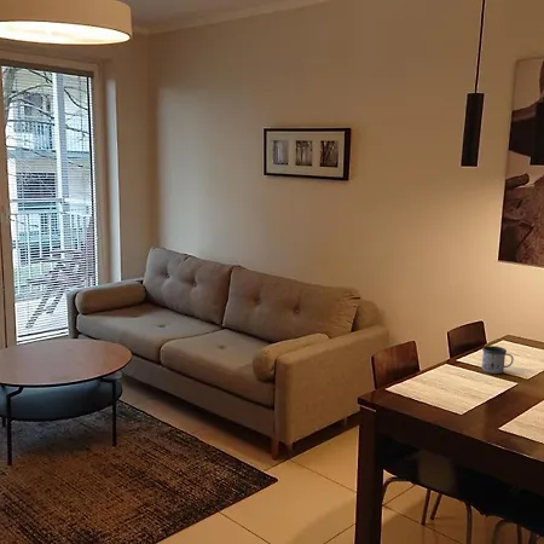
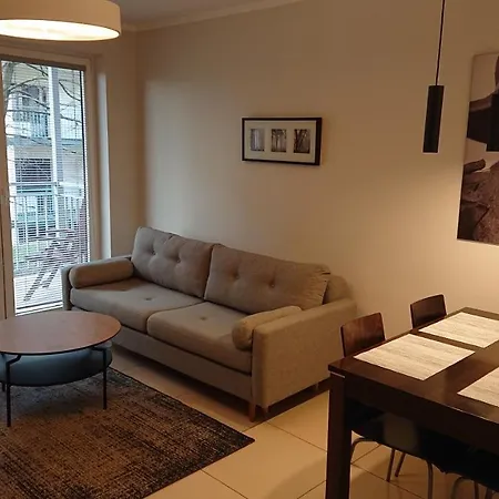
- mug [481,345,515,375]
